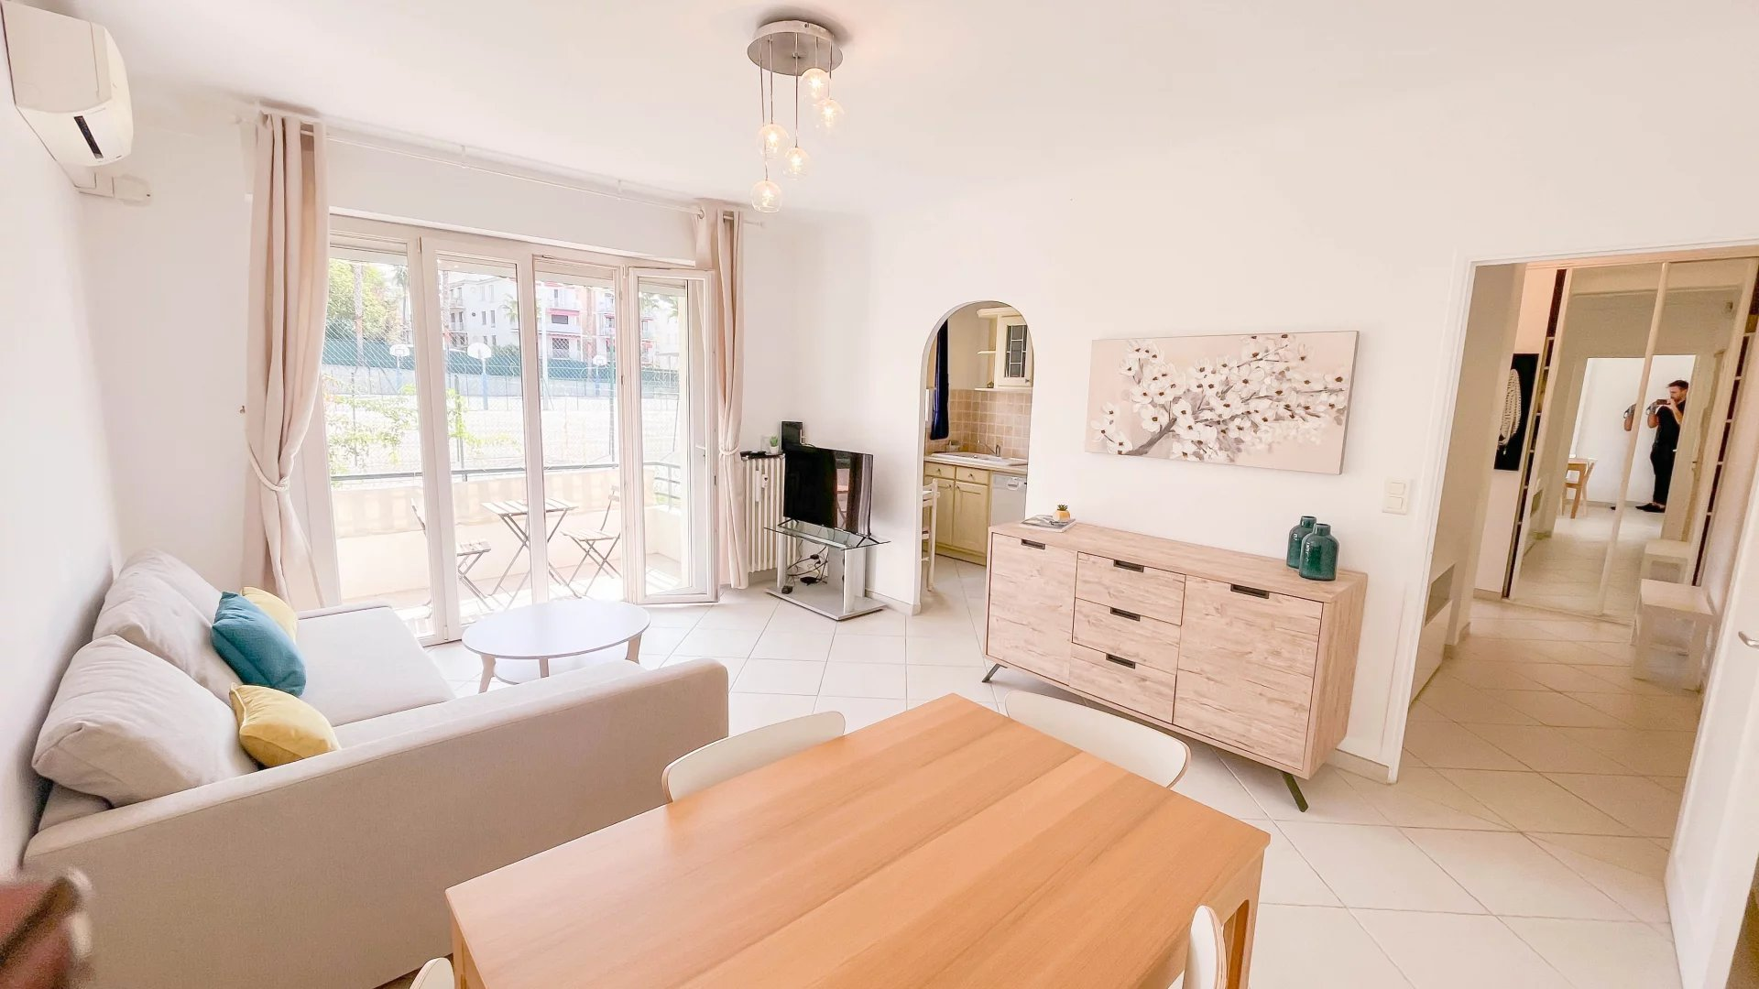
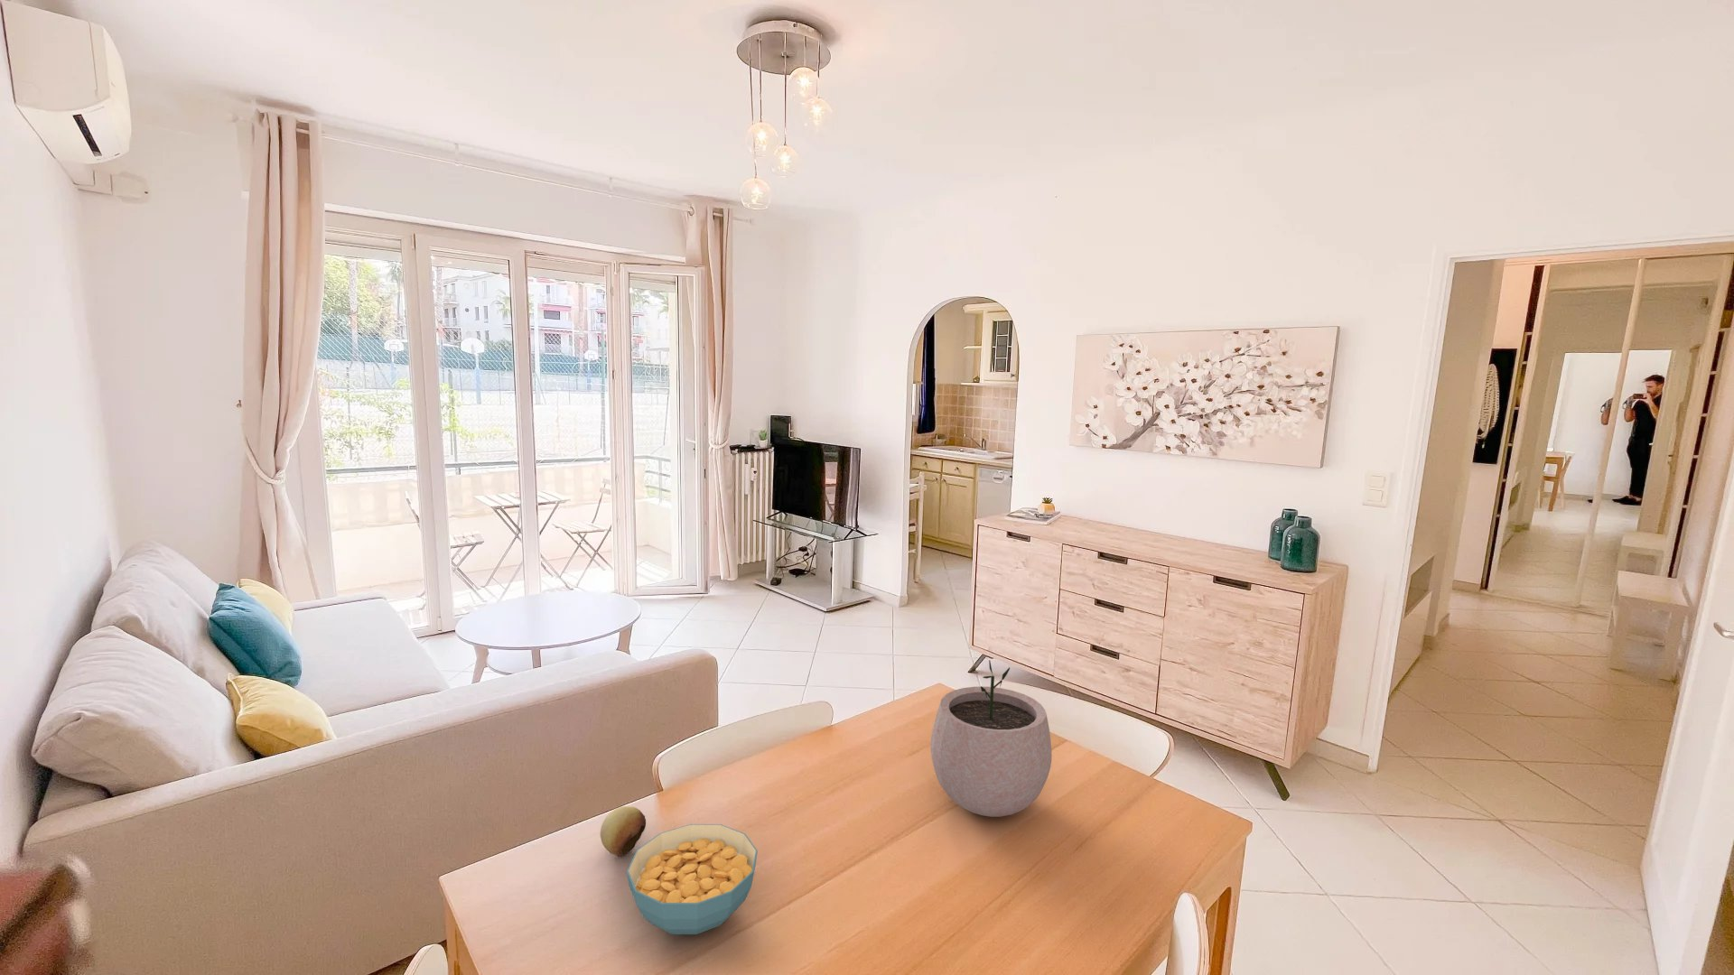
+ cereal bowl [626,824,759,936]
+ plant pot [930,660,1052,818]
+ fruit [600,805,647,857]
